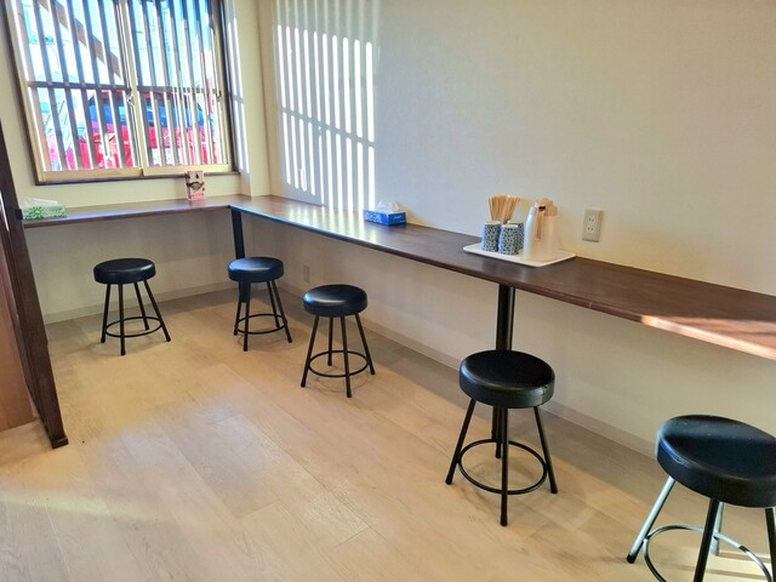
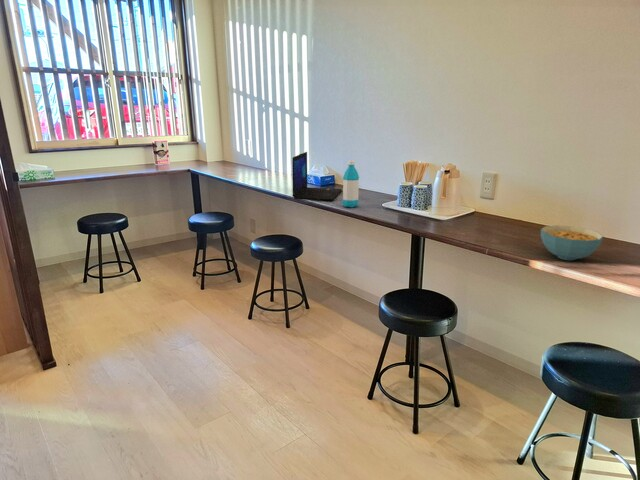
+ cereal bowl [540,224,605,261]
+ laptop [291,151,343,202]
+ water bottle [342,160,360,208]
